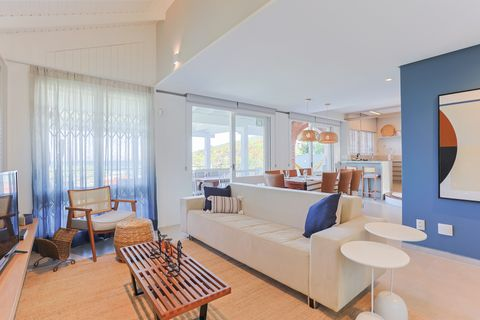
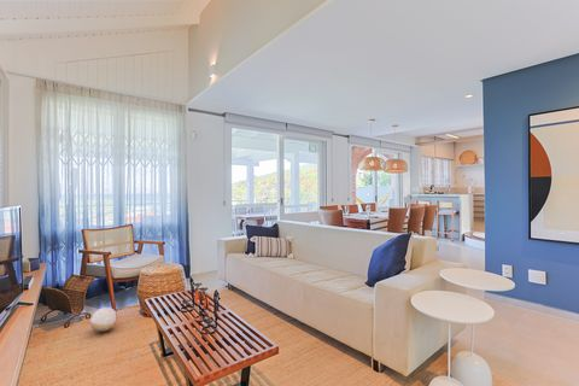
+ ball [89,306,118,333]
